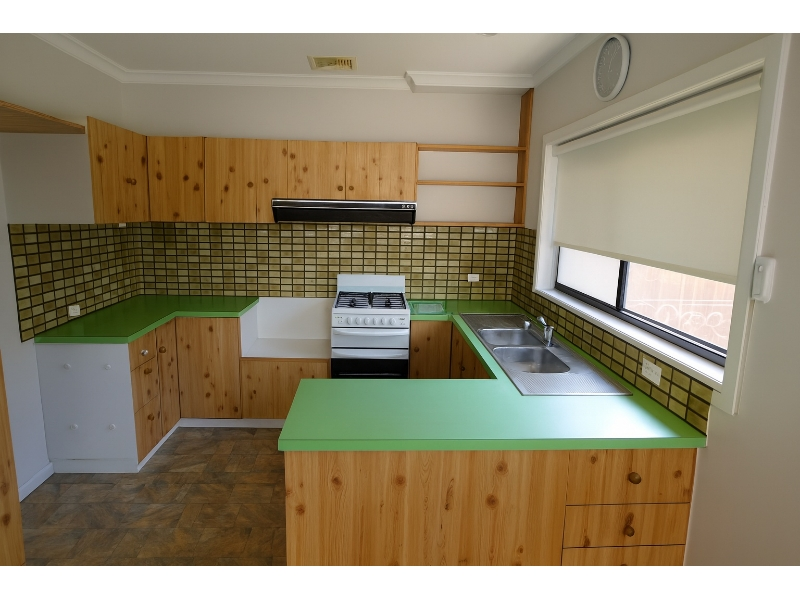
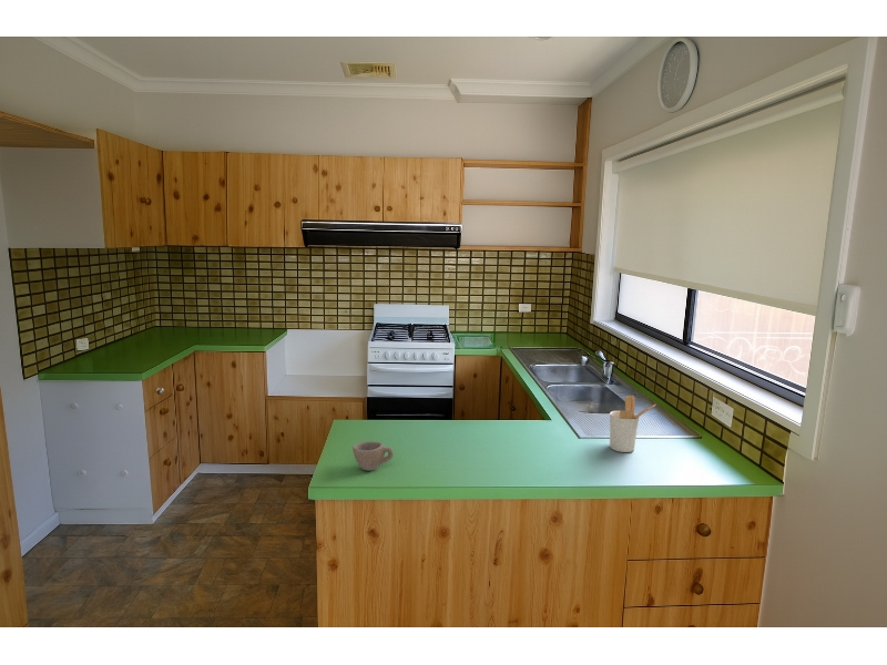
+ cup [351,440,395,472]
+ utensil holder [609,395,656,453]
